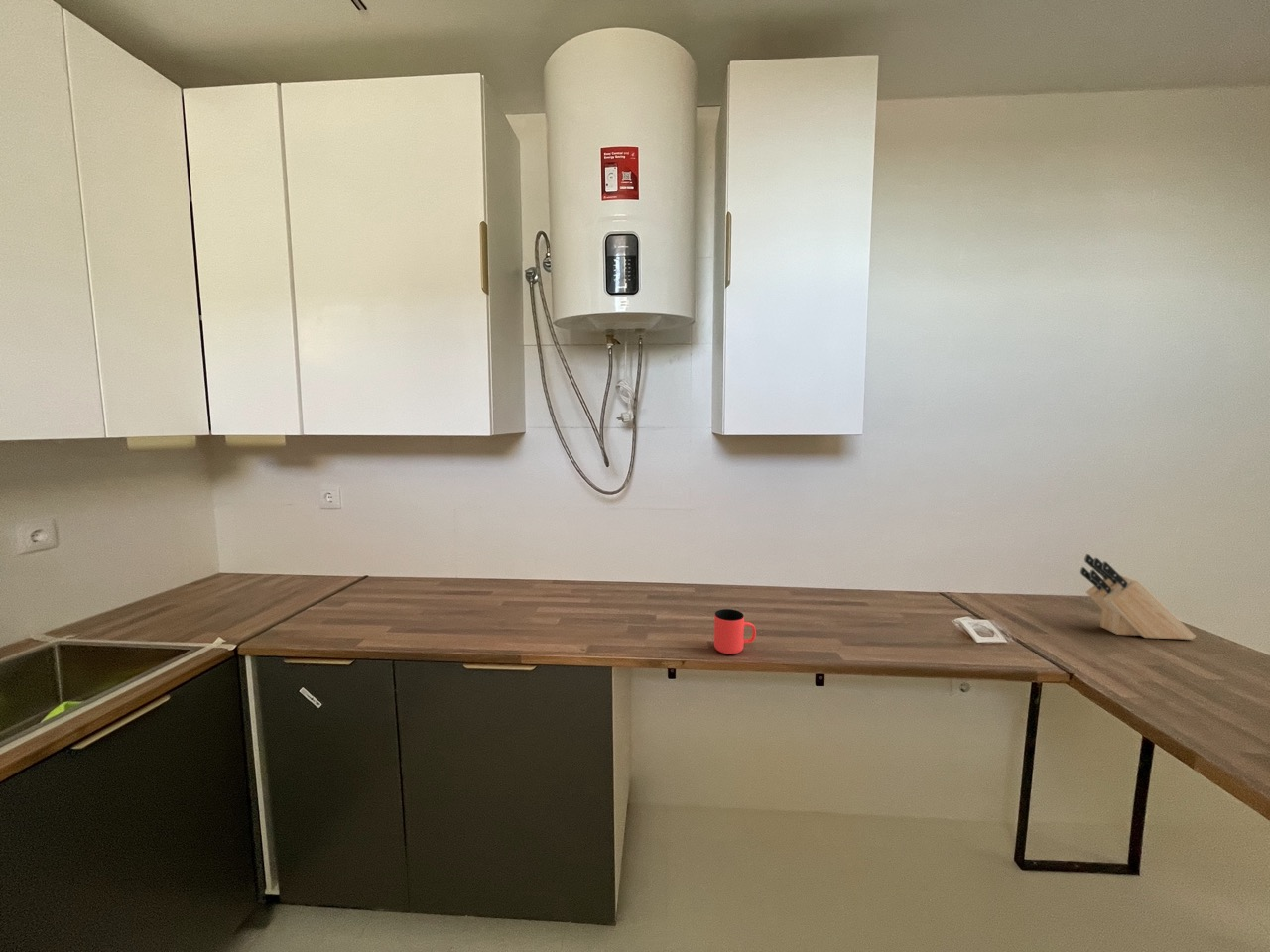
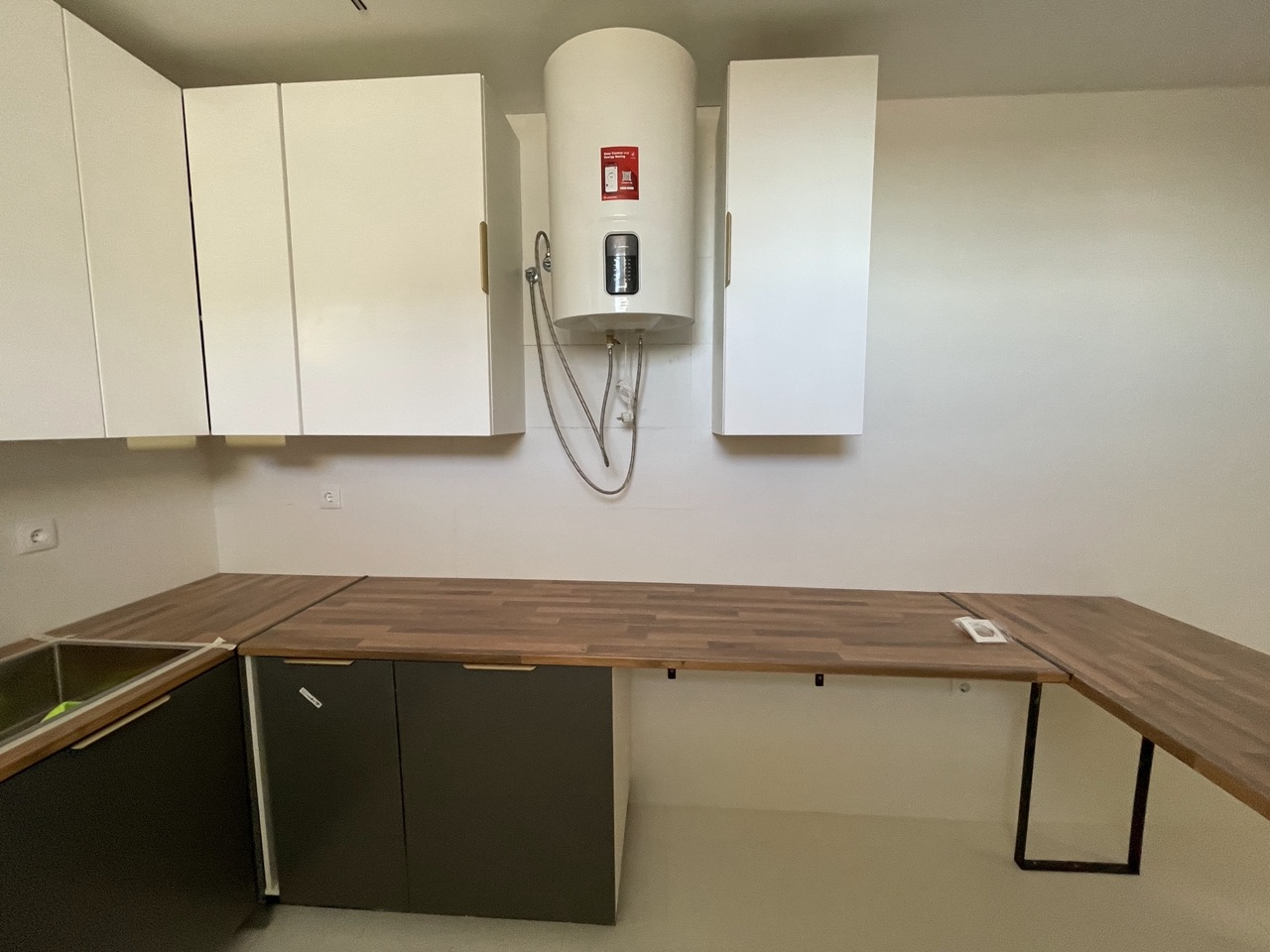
- cup [713,608,757,654]
- knife block [1080,553,1197,641]
